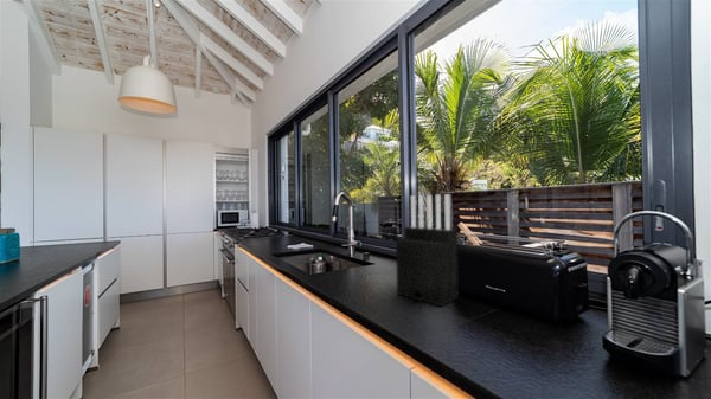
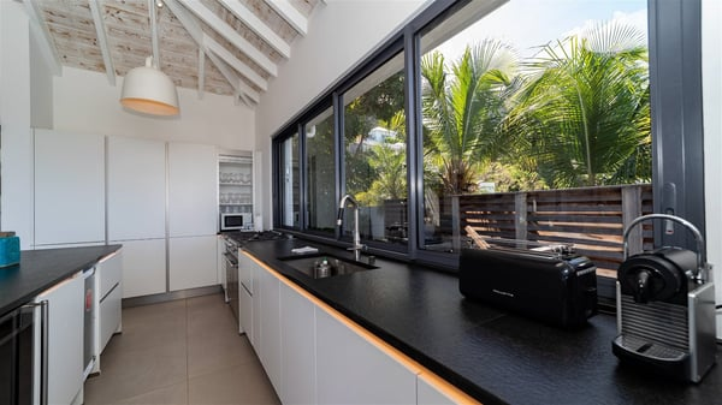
- knife block [395,193,460,308]
